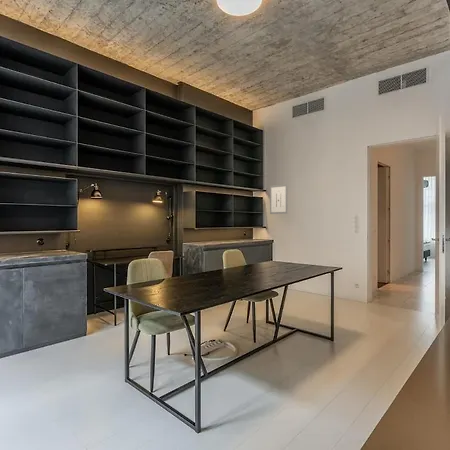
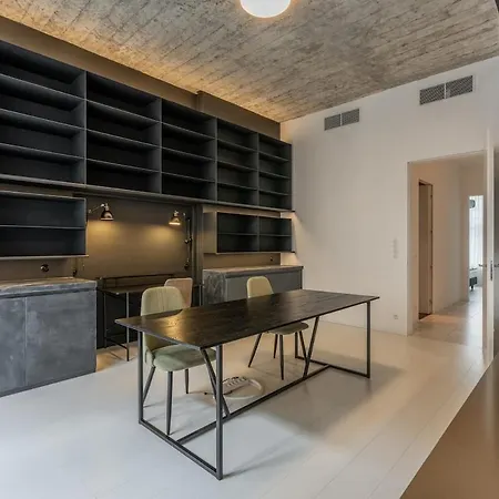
- wall art [269,183,288,215]
